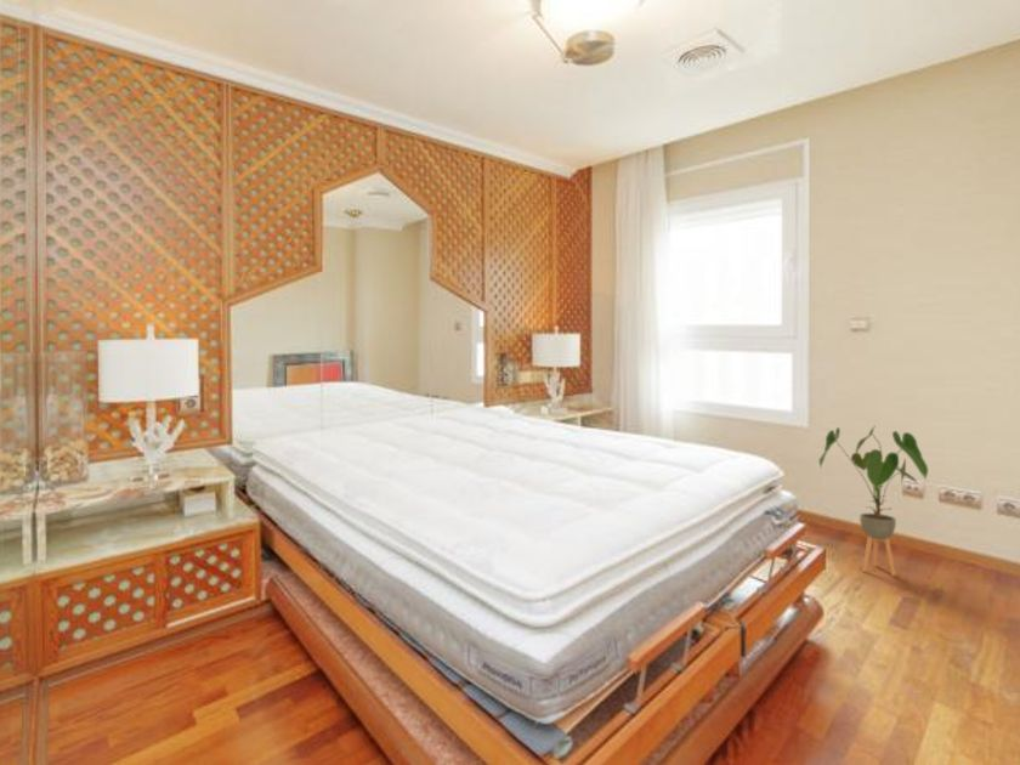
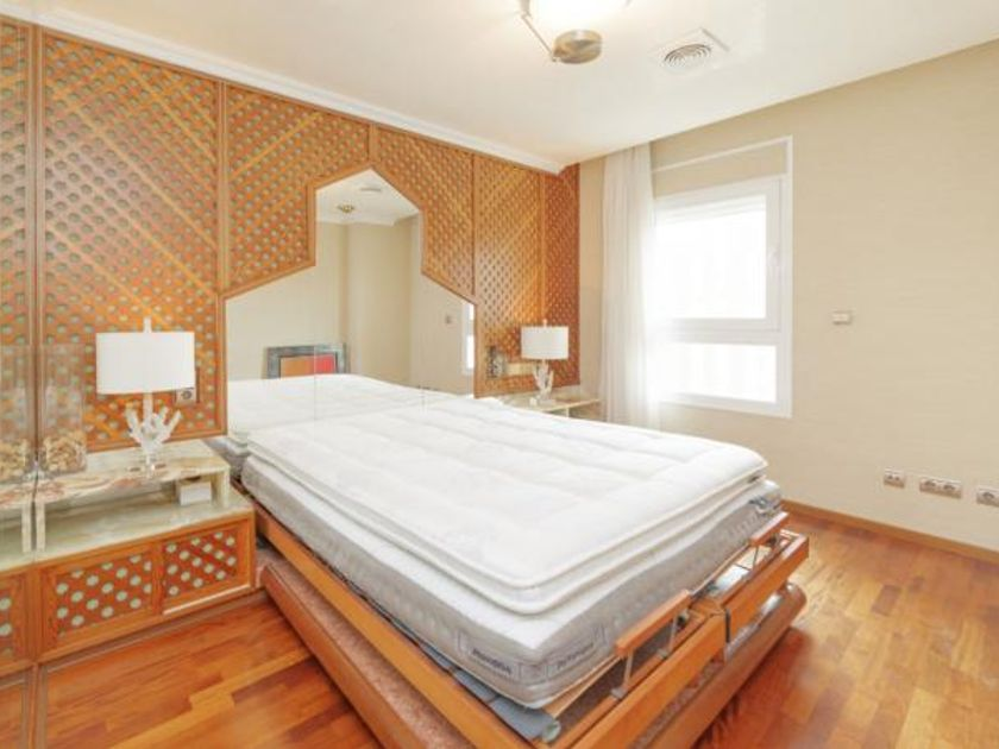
- house plant [818,424,929,577]
